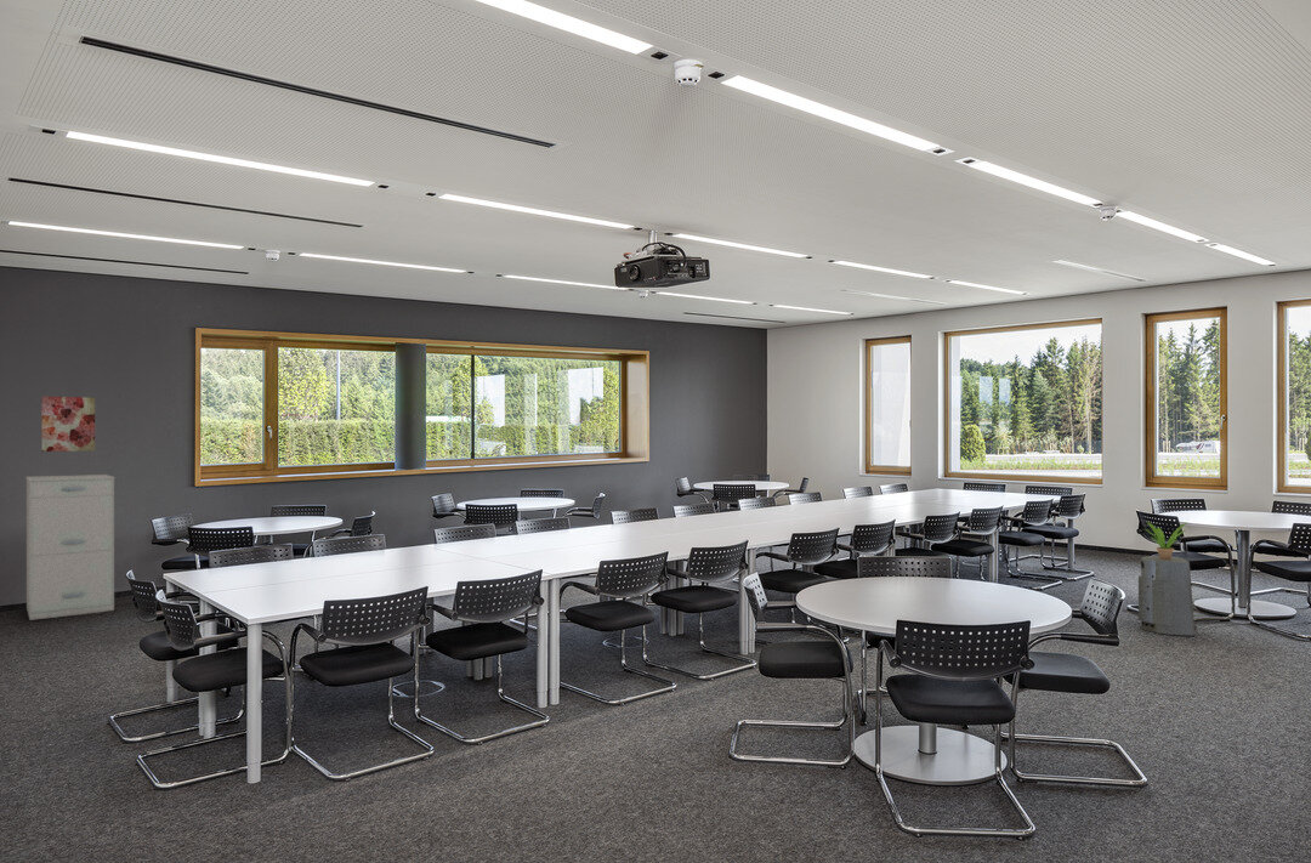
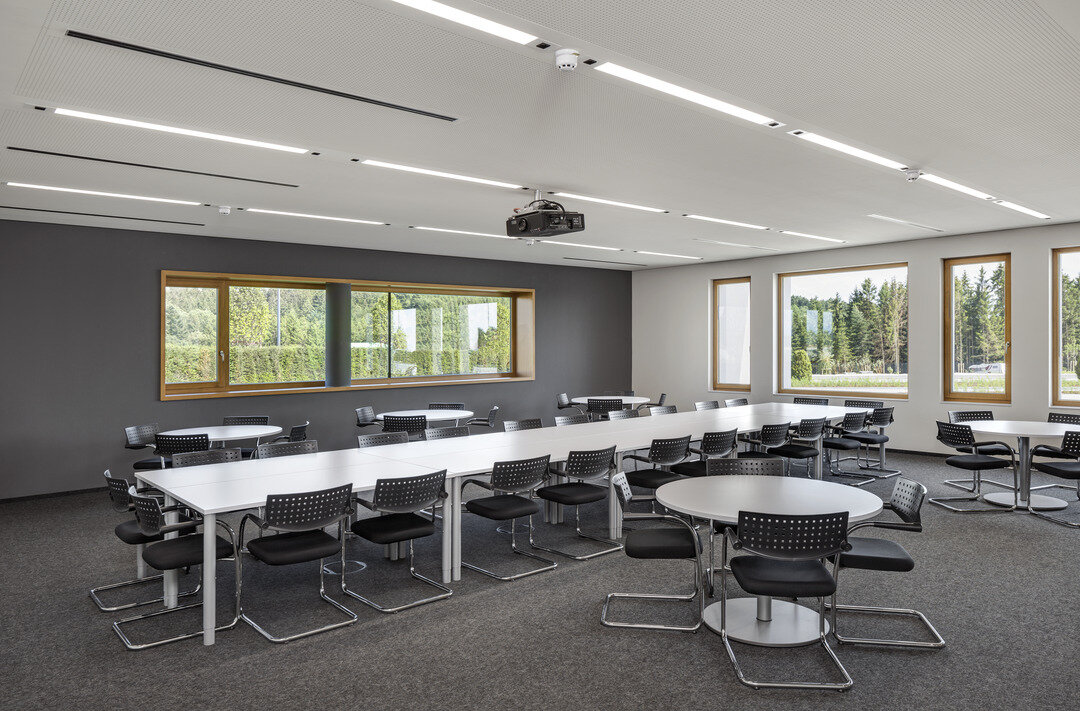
- filing cabinet [24,473,115,621]
- air purifier [1137,555,1198,637]
- wall art [40,396,96,453]
- potted plant [1145,519,1187,560]
